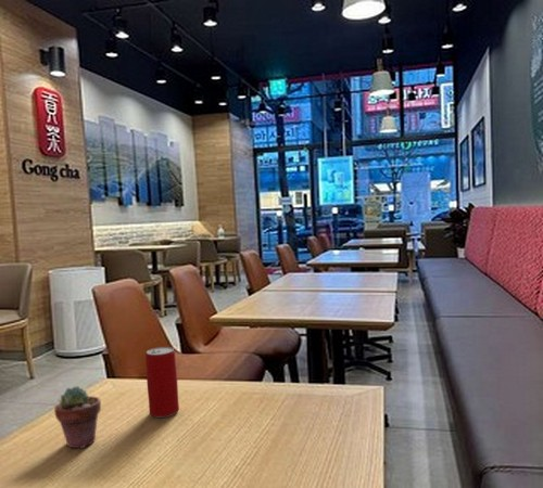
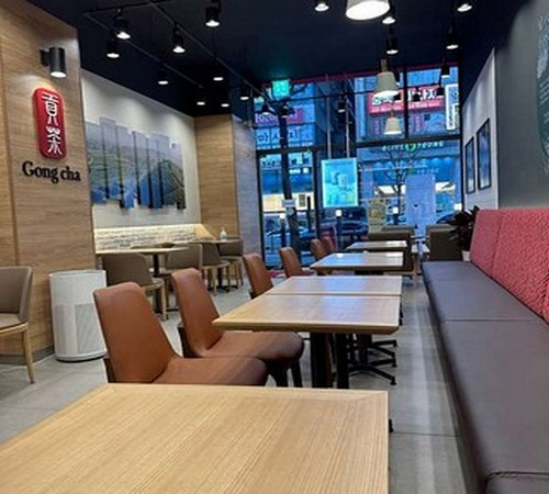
- beverage can [144,346,180,419]
- potted succulent [53,385,102,450]
